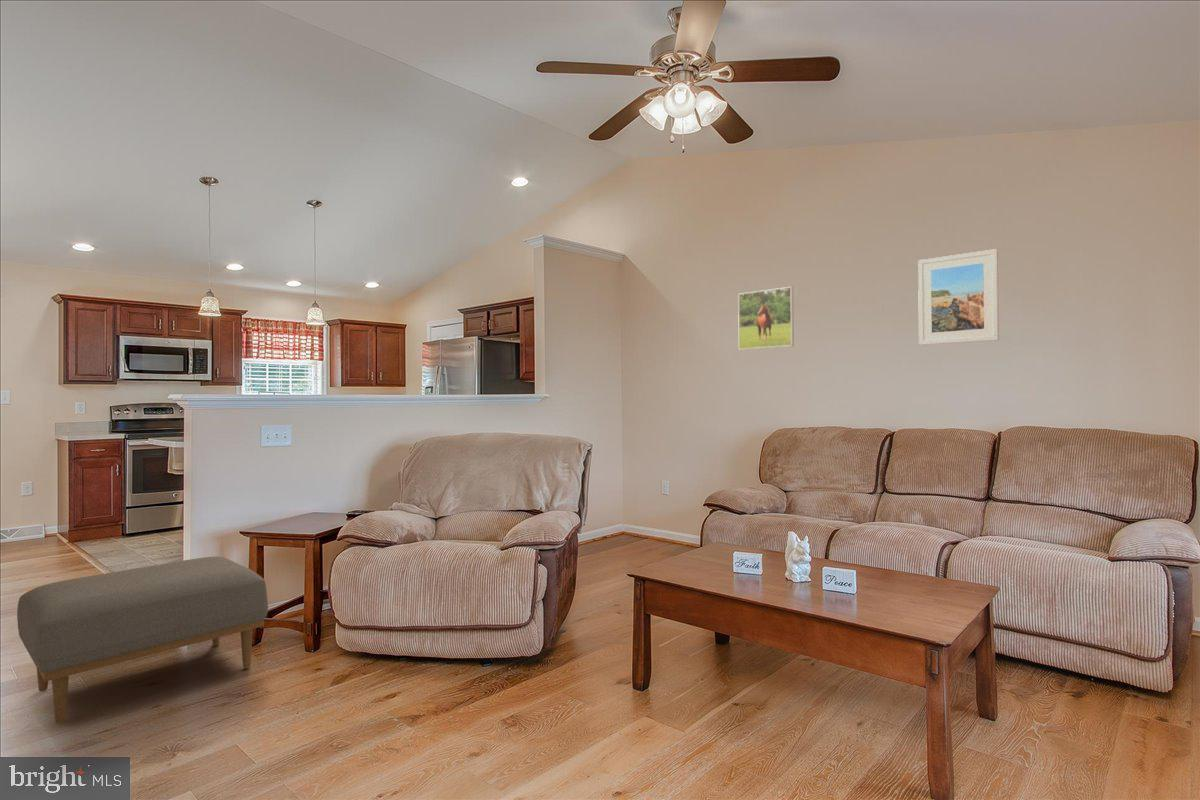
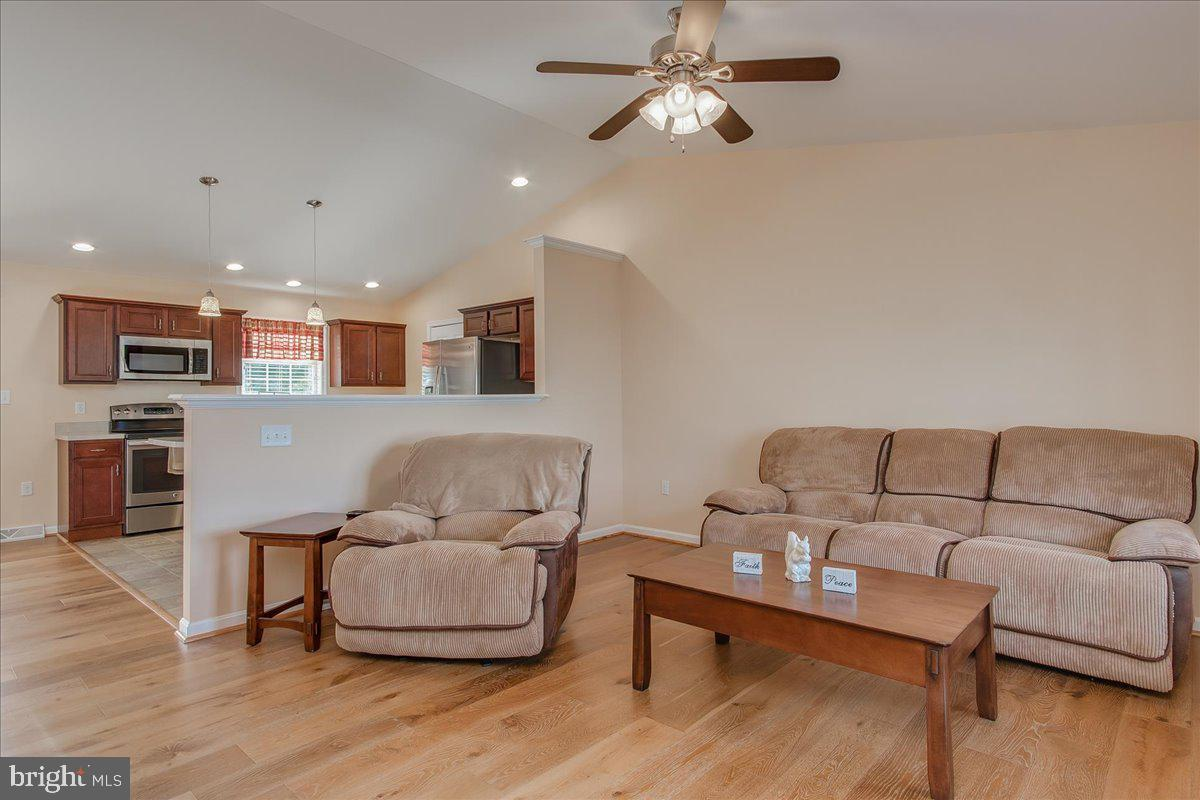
- ottoman [16,556,269,725]
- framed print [737,286,795,351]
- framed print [917,248,1000,346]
